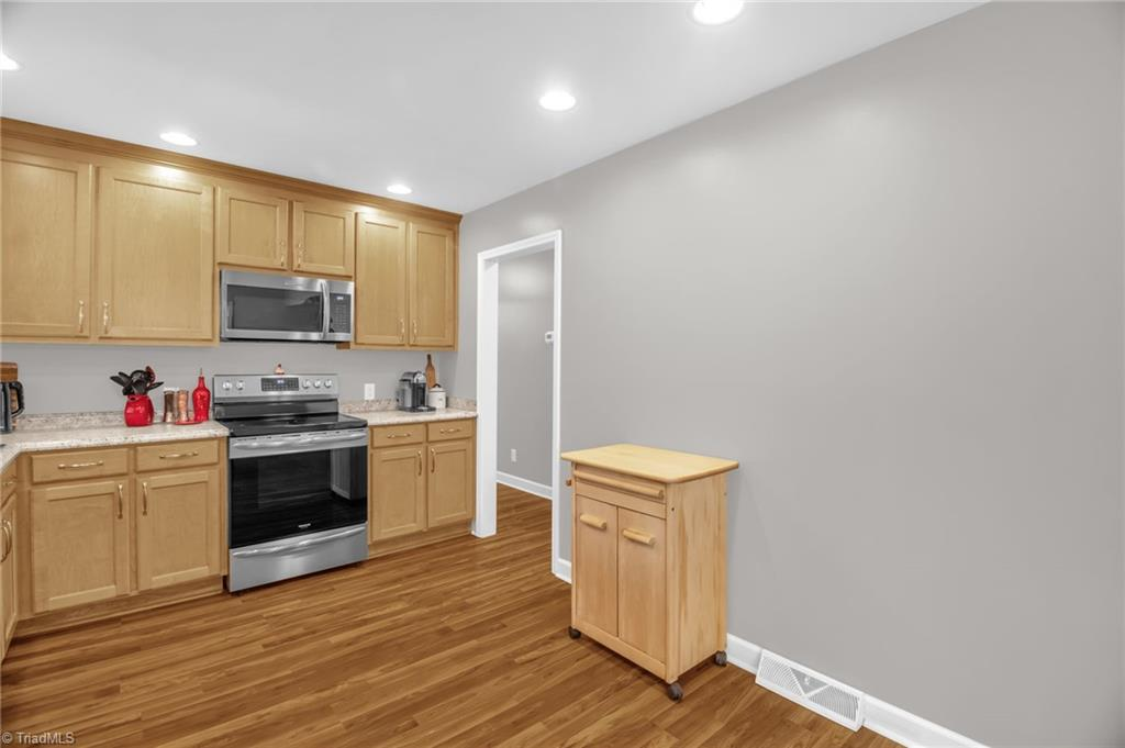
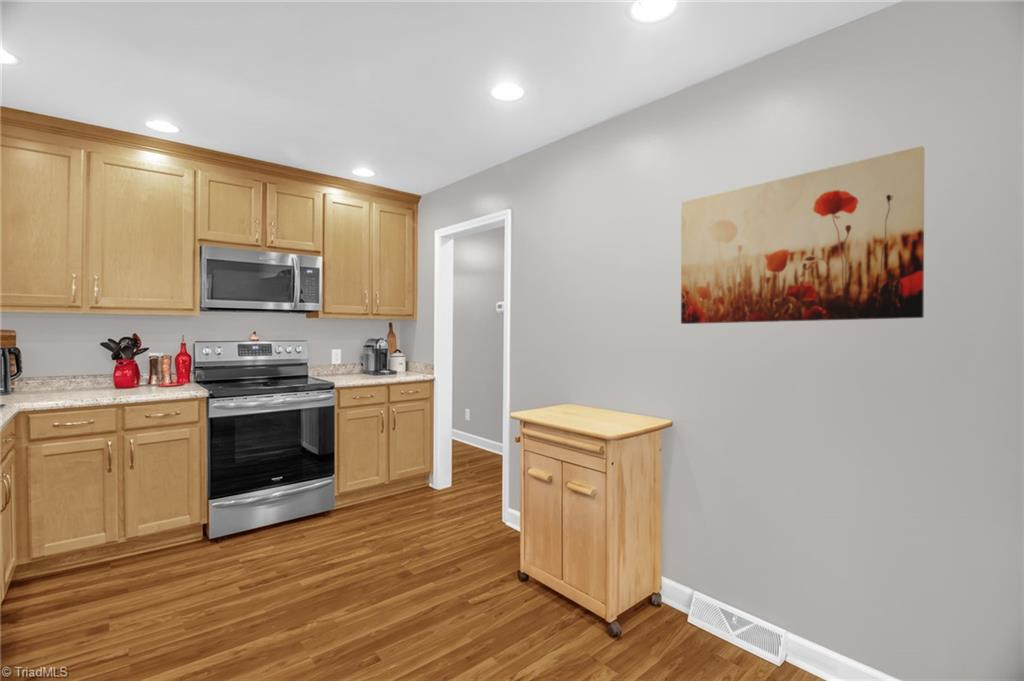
+ wall art [680,145,925,325]
